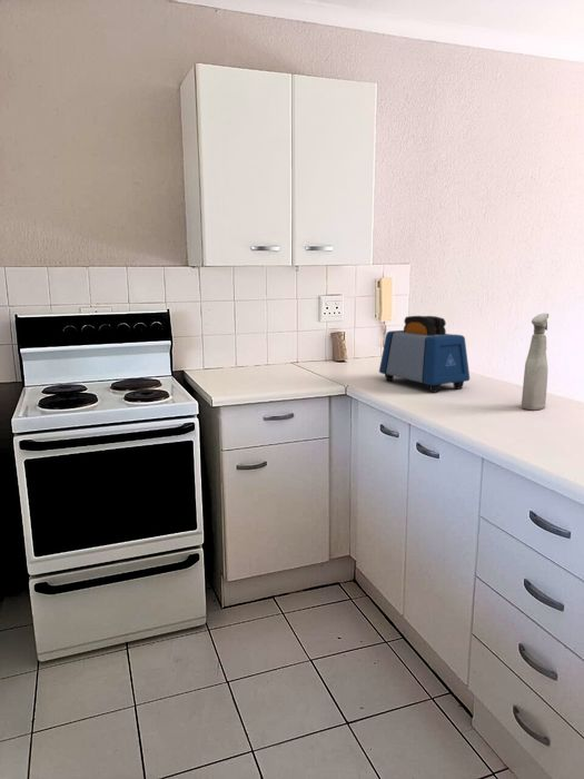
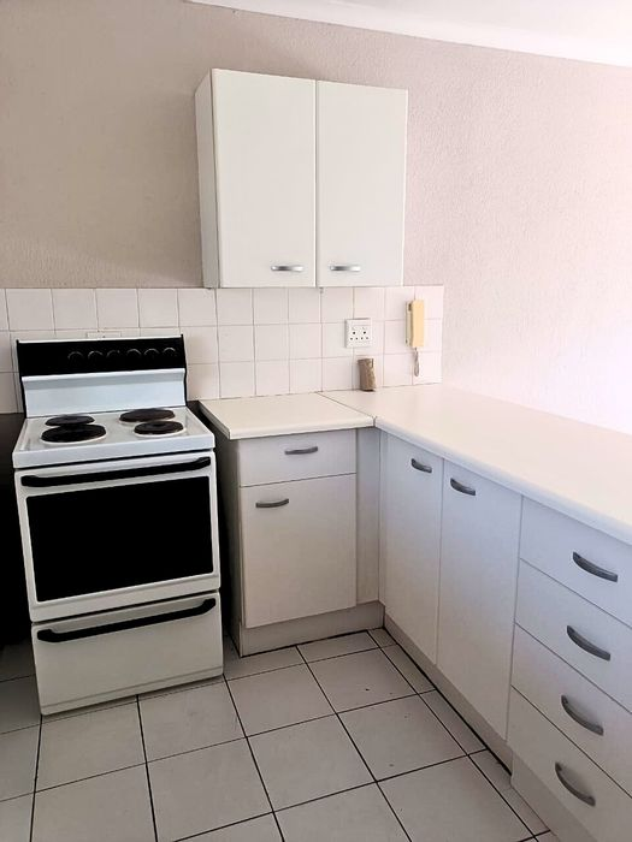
- spray bottle [521,313,550,411]
- toaster [378,315,471,394]
